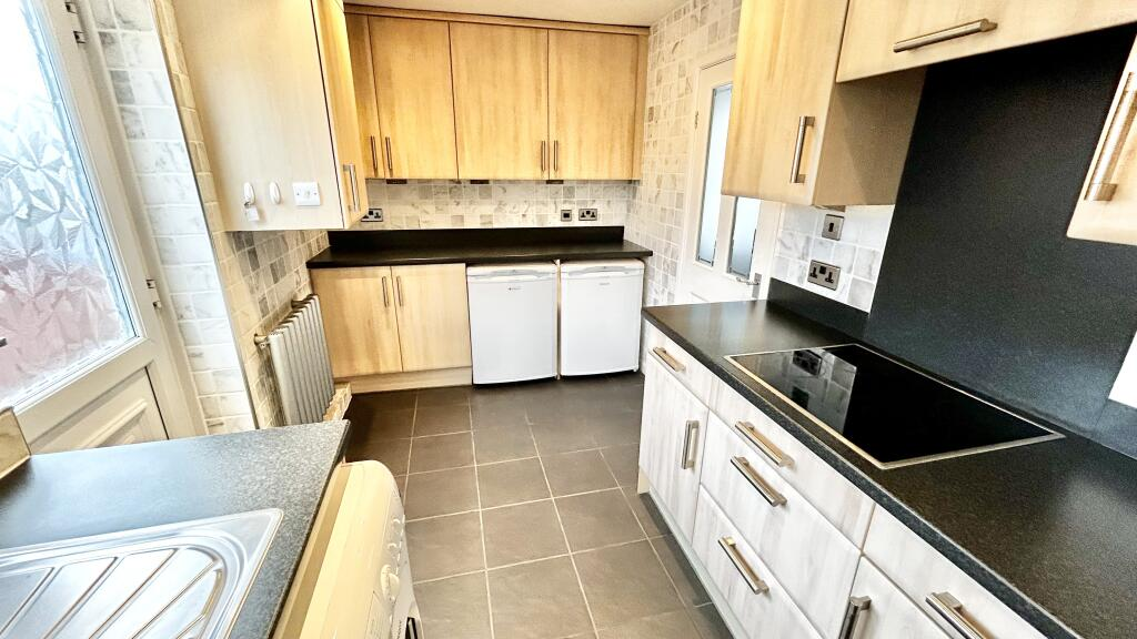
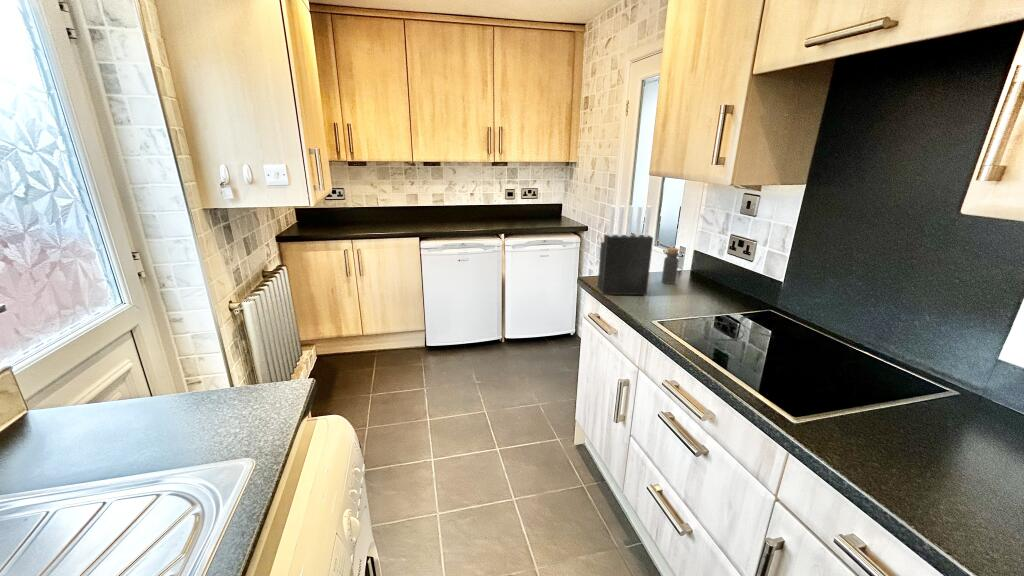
+ knife block [597,204,654,296]
+ bottle [661,247,680,285]
